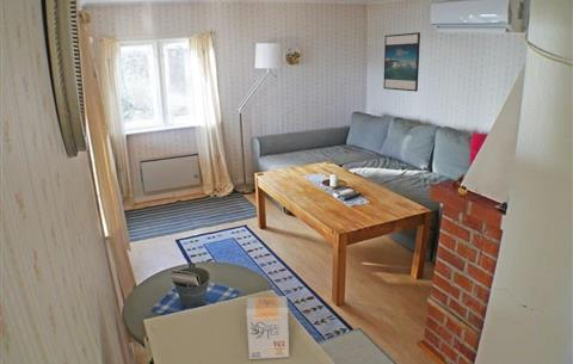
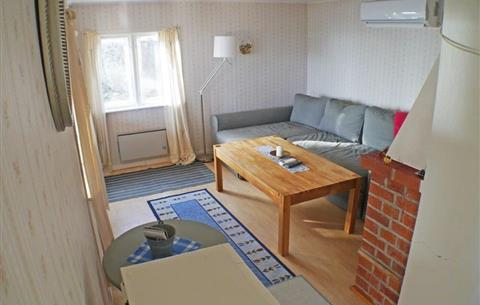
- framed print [382,31,421,93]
- tea box [246,295,290,360]
